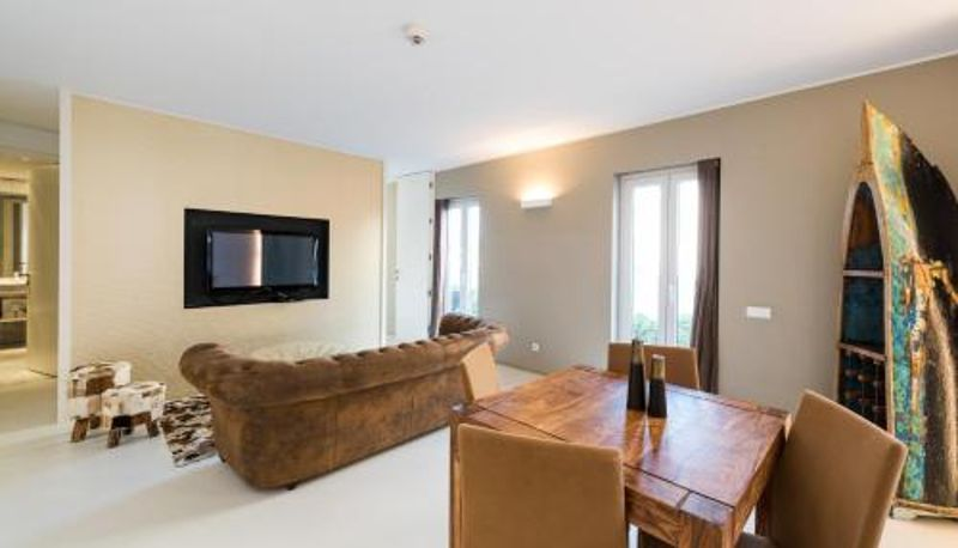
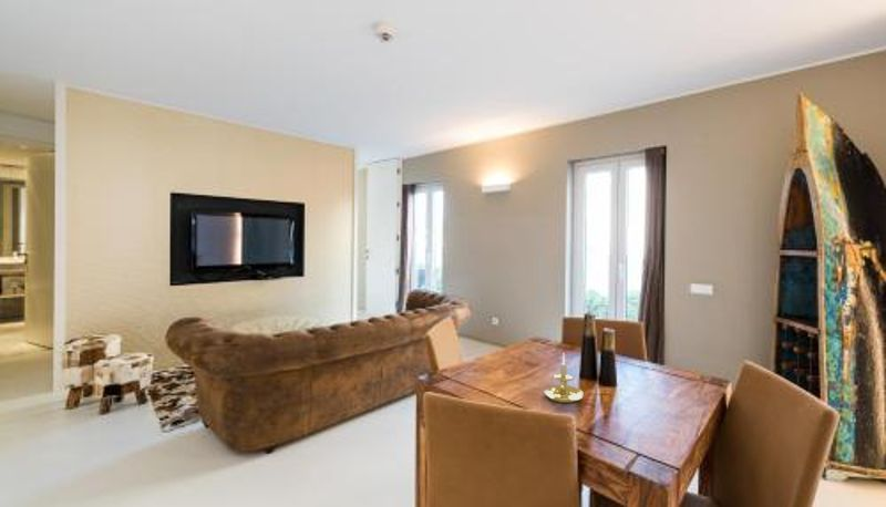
+ candle holder [543,353,584,404]
